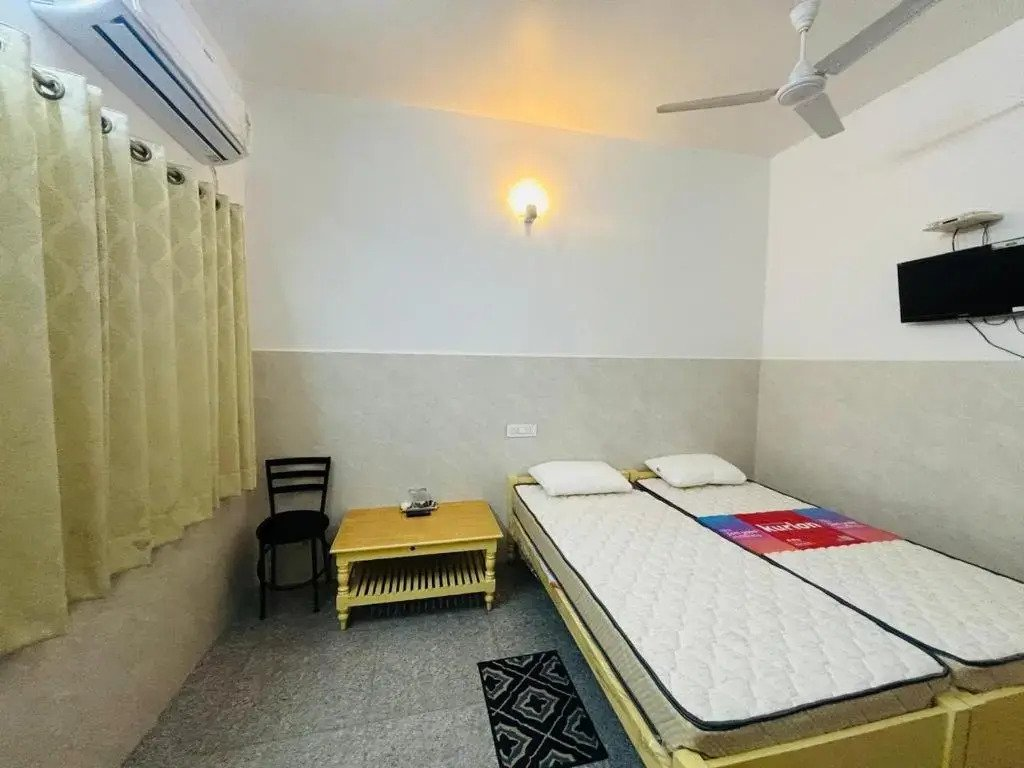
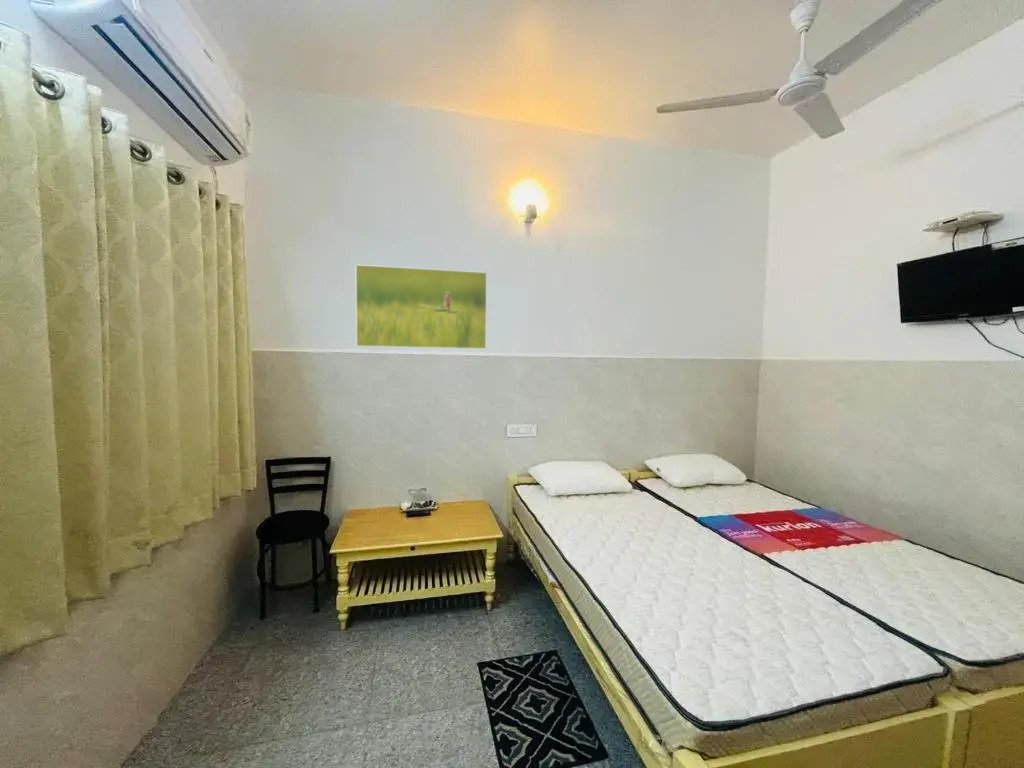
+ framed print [355,264,488,350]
